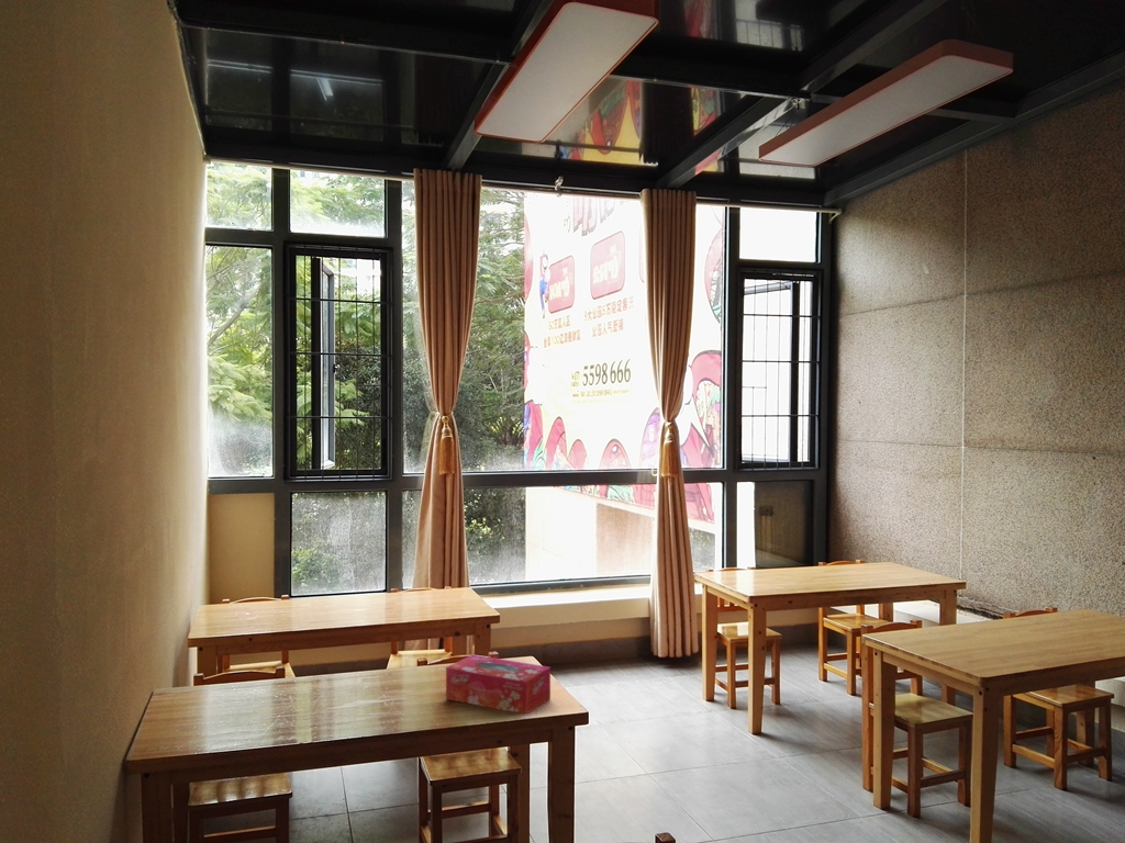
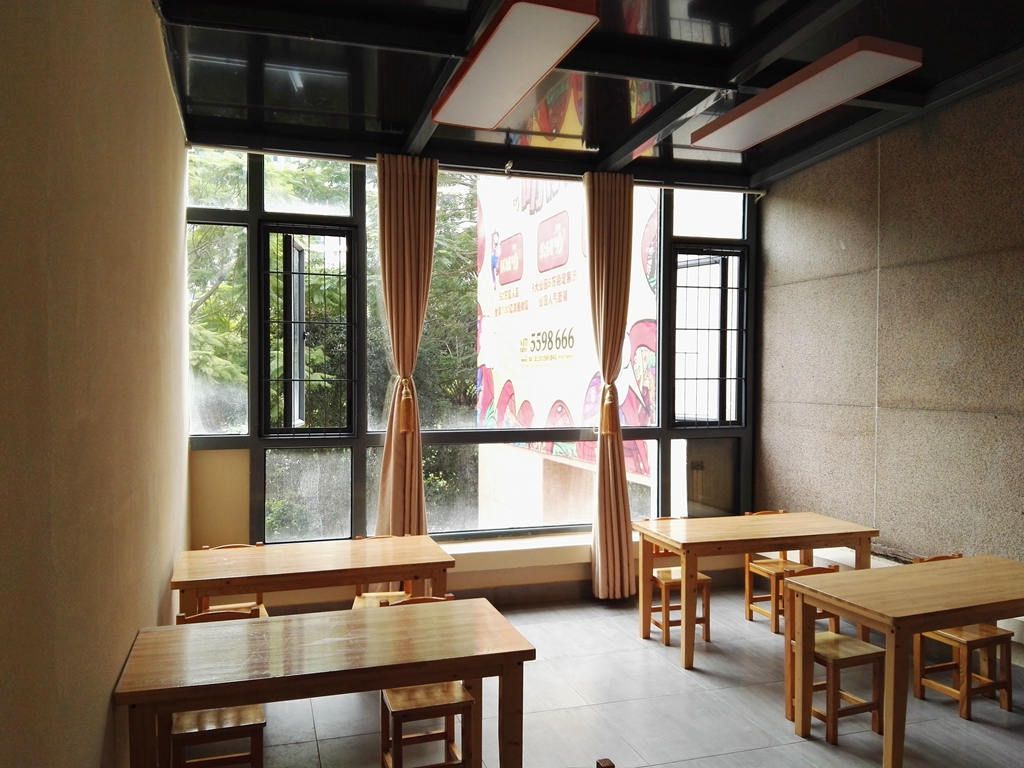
- tissue box [445,653,552,715]
